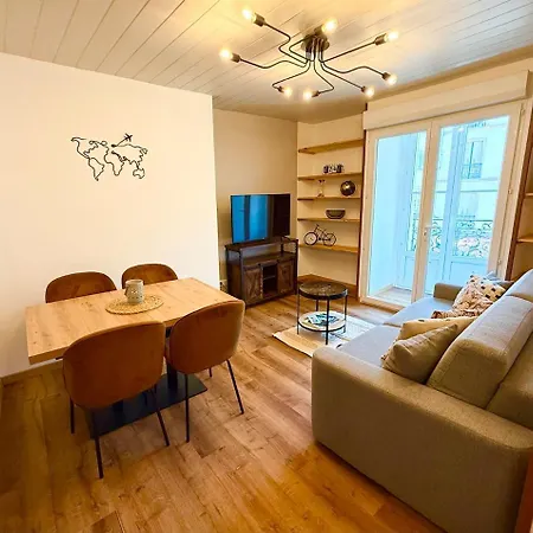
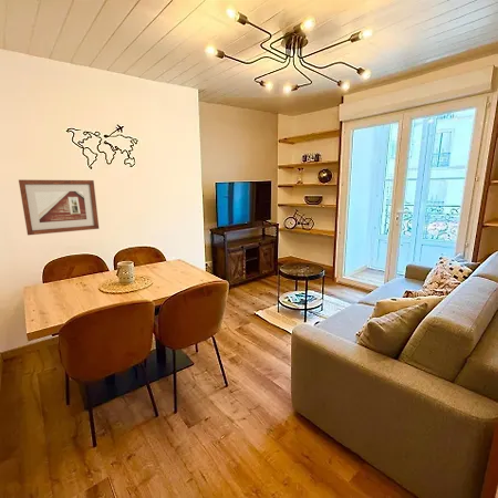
+ picture frame [18,179,100,236]
